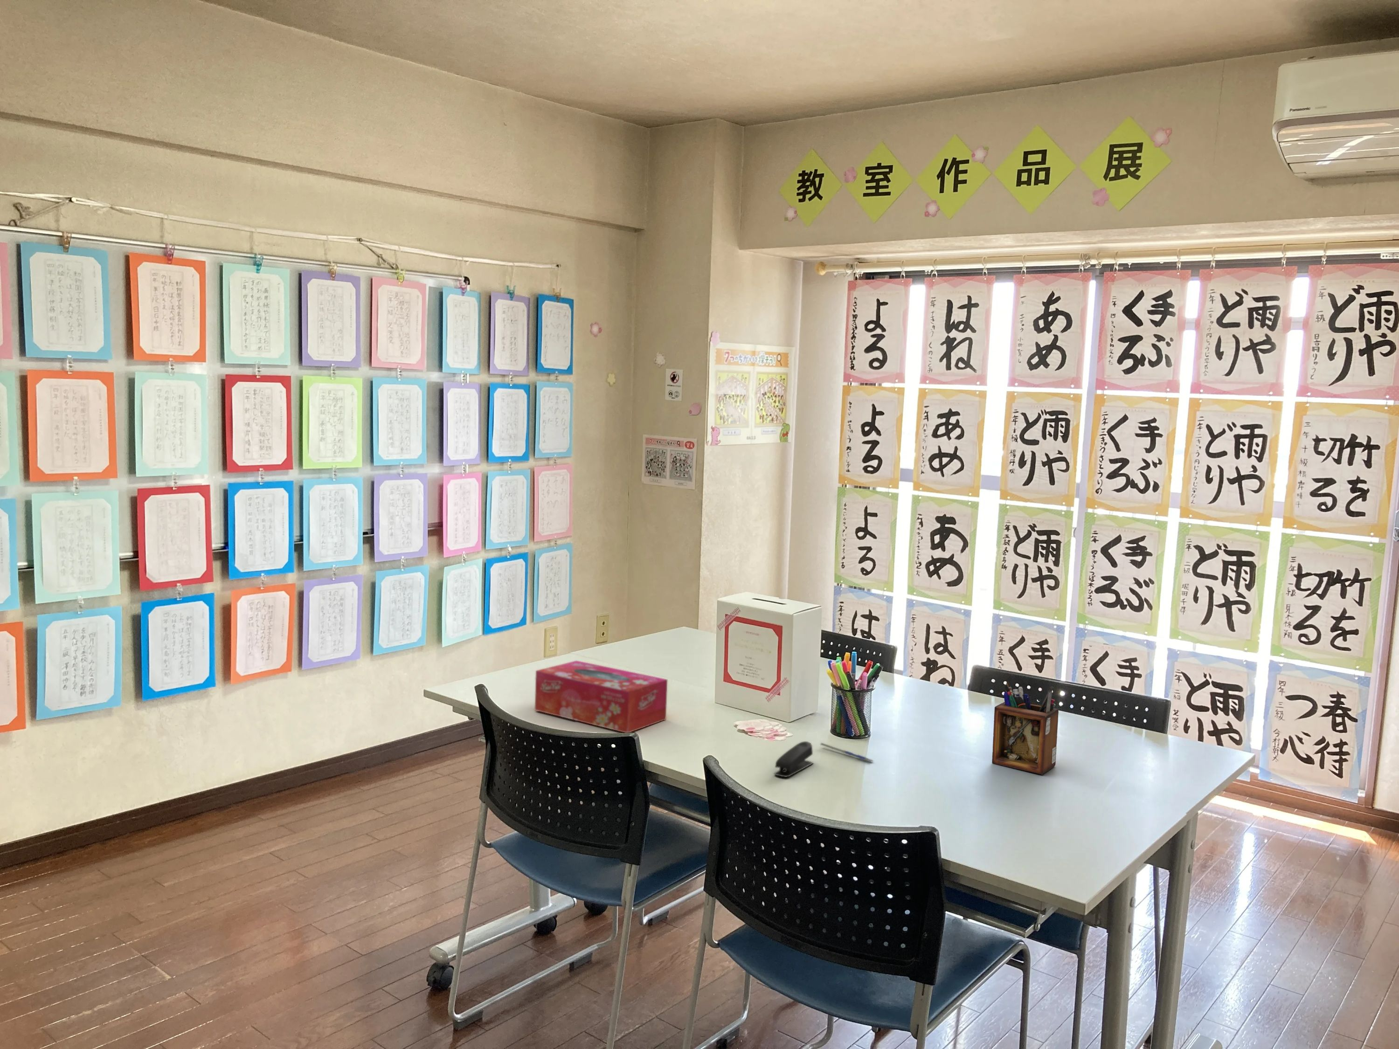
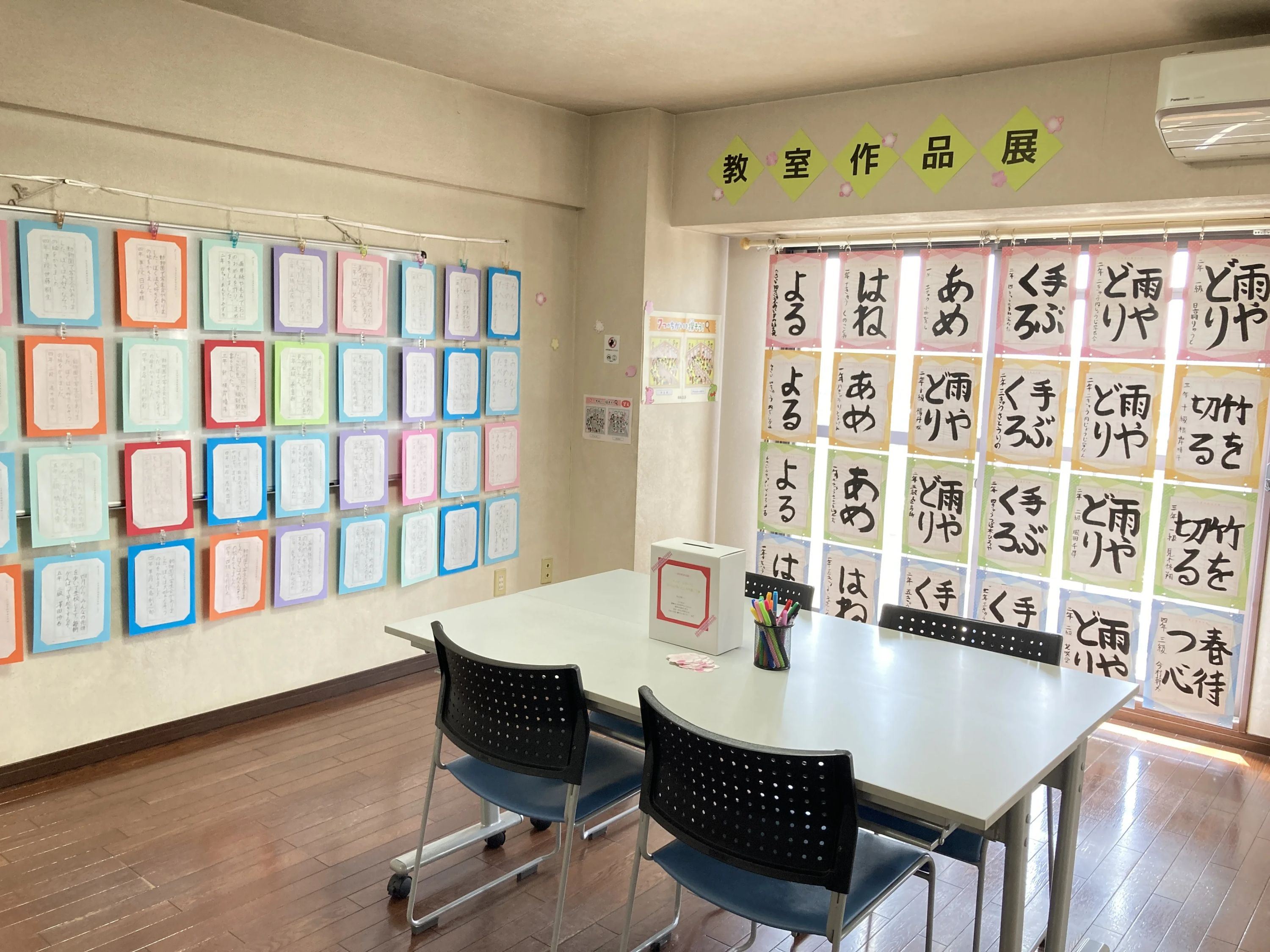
- pen [818,743,874,763]
- stapler [773,740,814,778]
- tissue box [534,660,668,733]
- desk organizer [991,682,1059,775]
